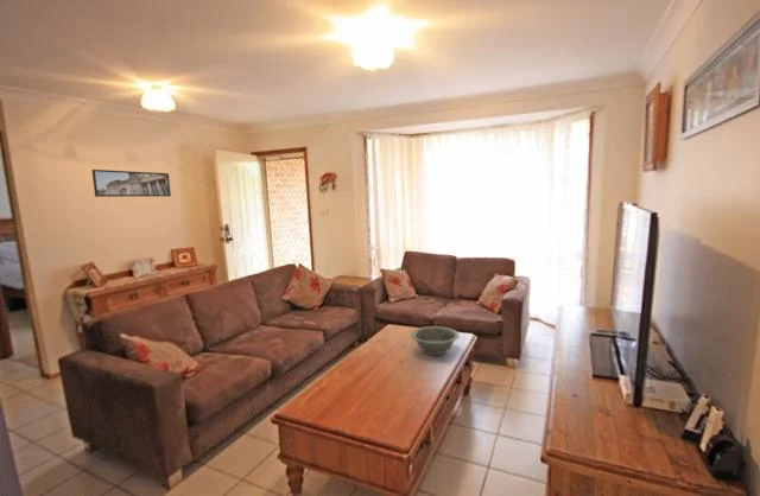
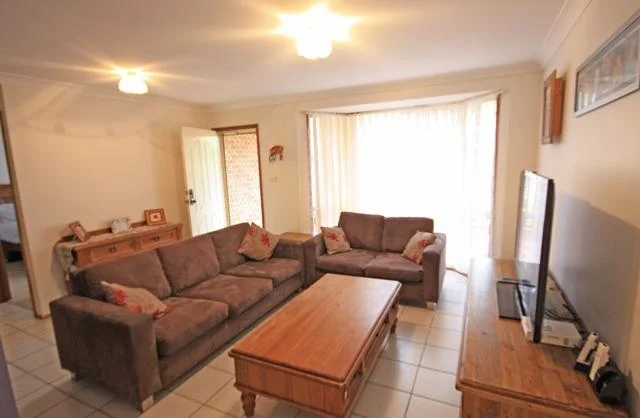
- decorative bowl [410,325,461,356]
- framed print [90,168,172,198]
